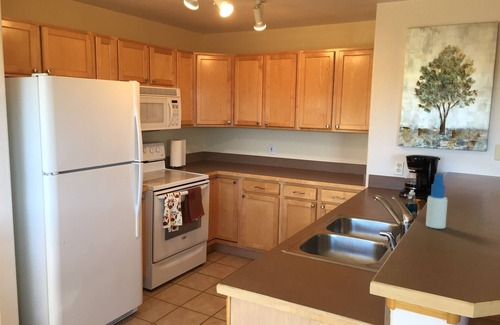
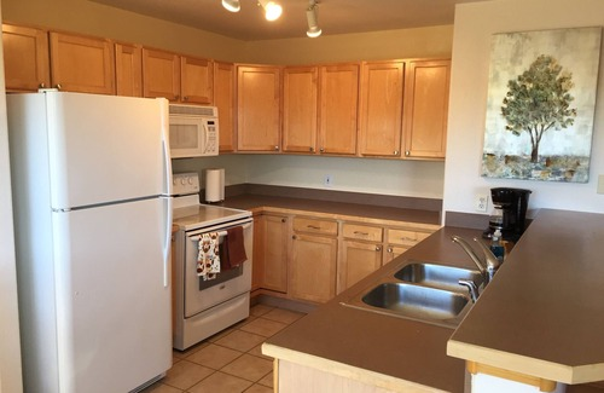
- spray bottle [425,173,448,230]
